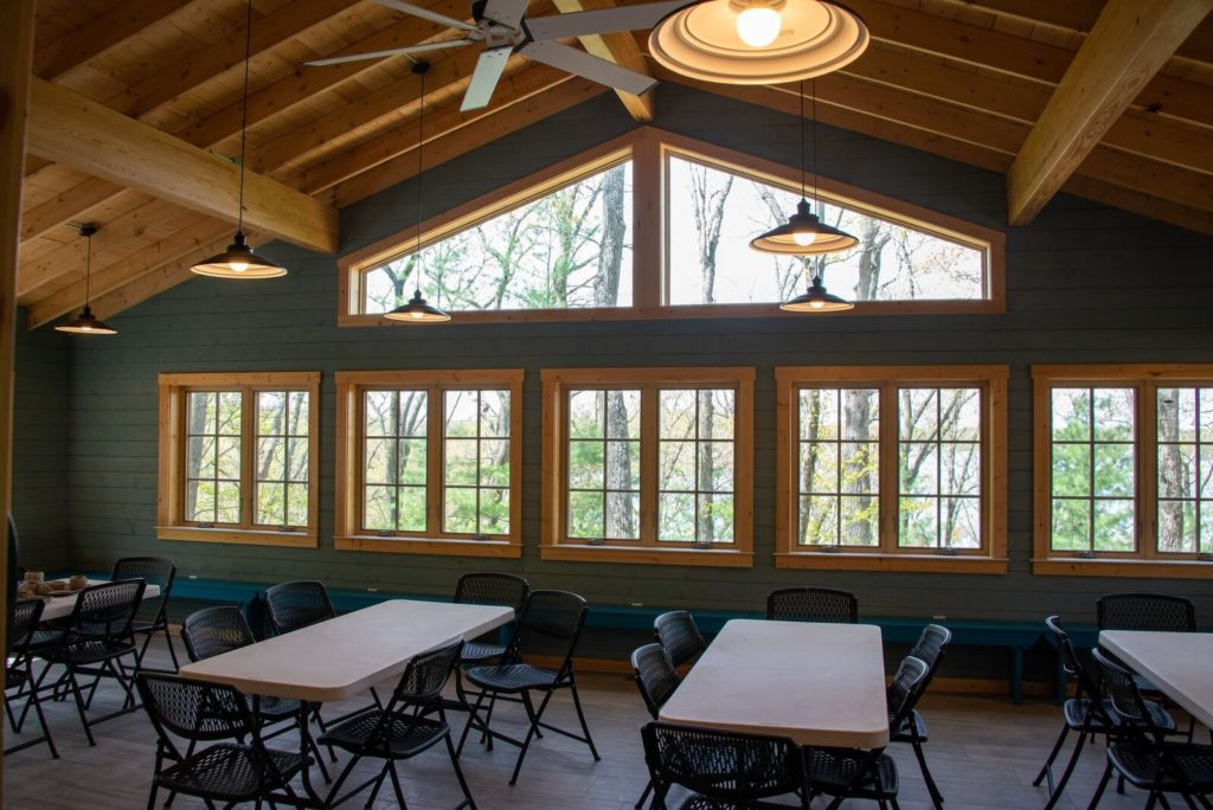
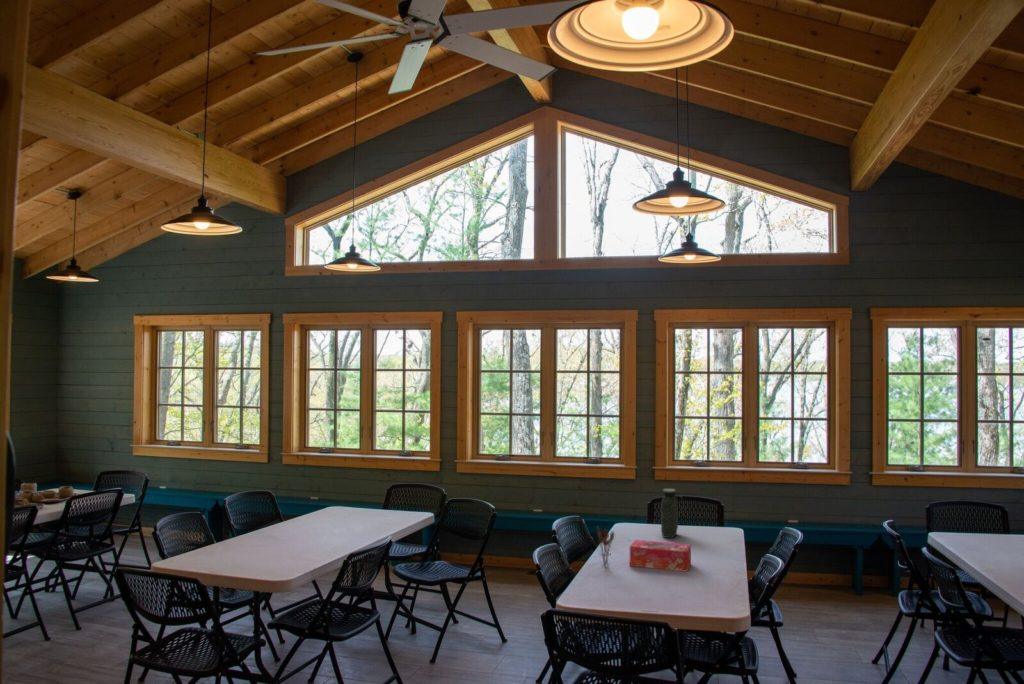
+ water jug [660,488,679,539]
+ utensil holder [596,526,615,568]
+ tissue box [629,539,692,573]
